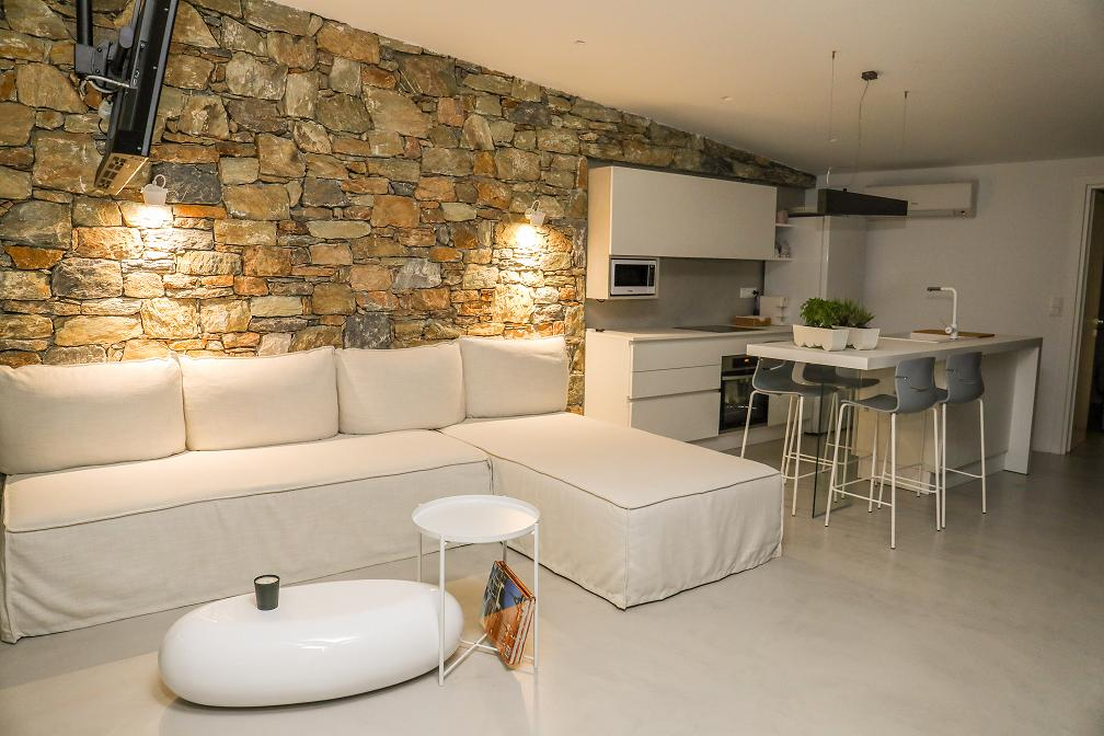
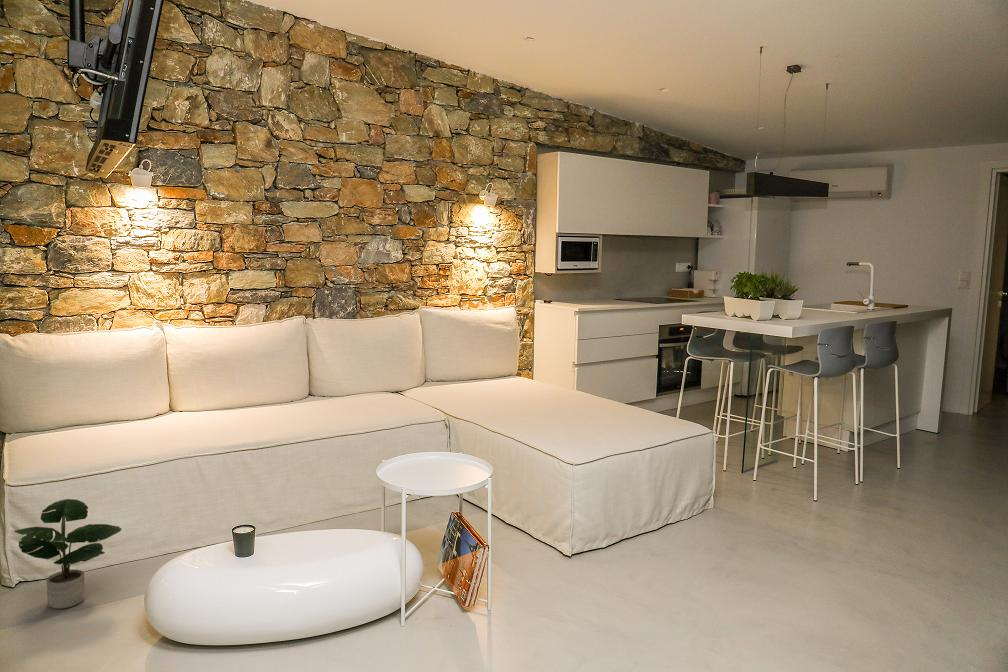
+ potted plant [13,498,123,610]
